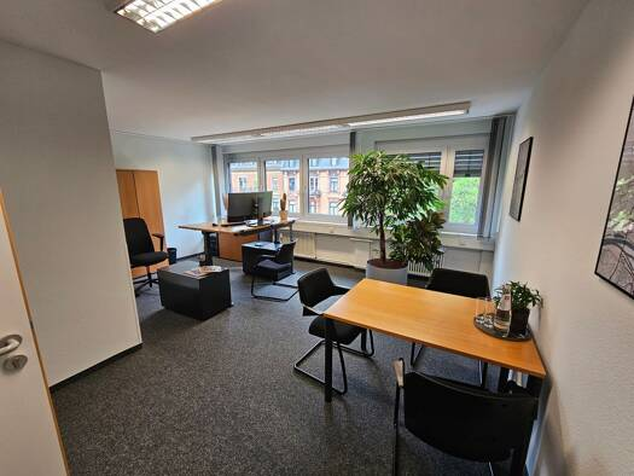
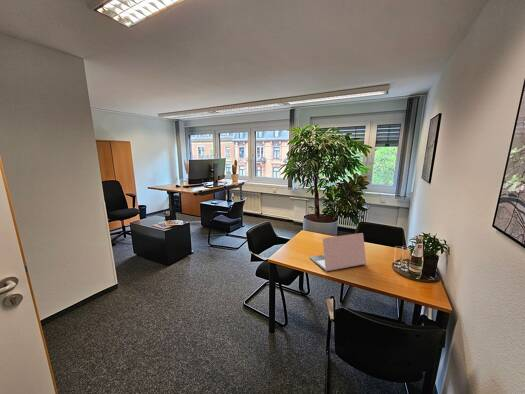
+ laptop [308,232,367,272]
